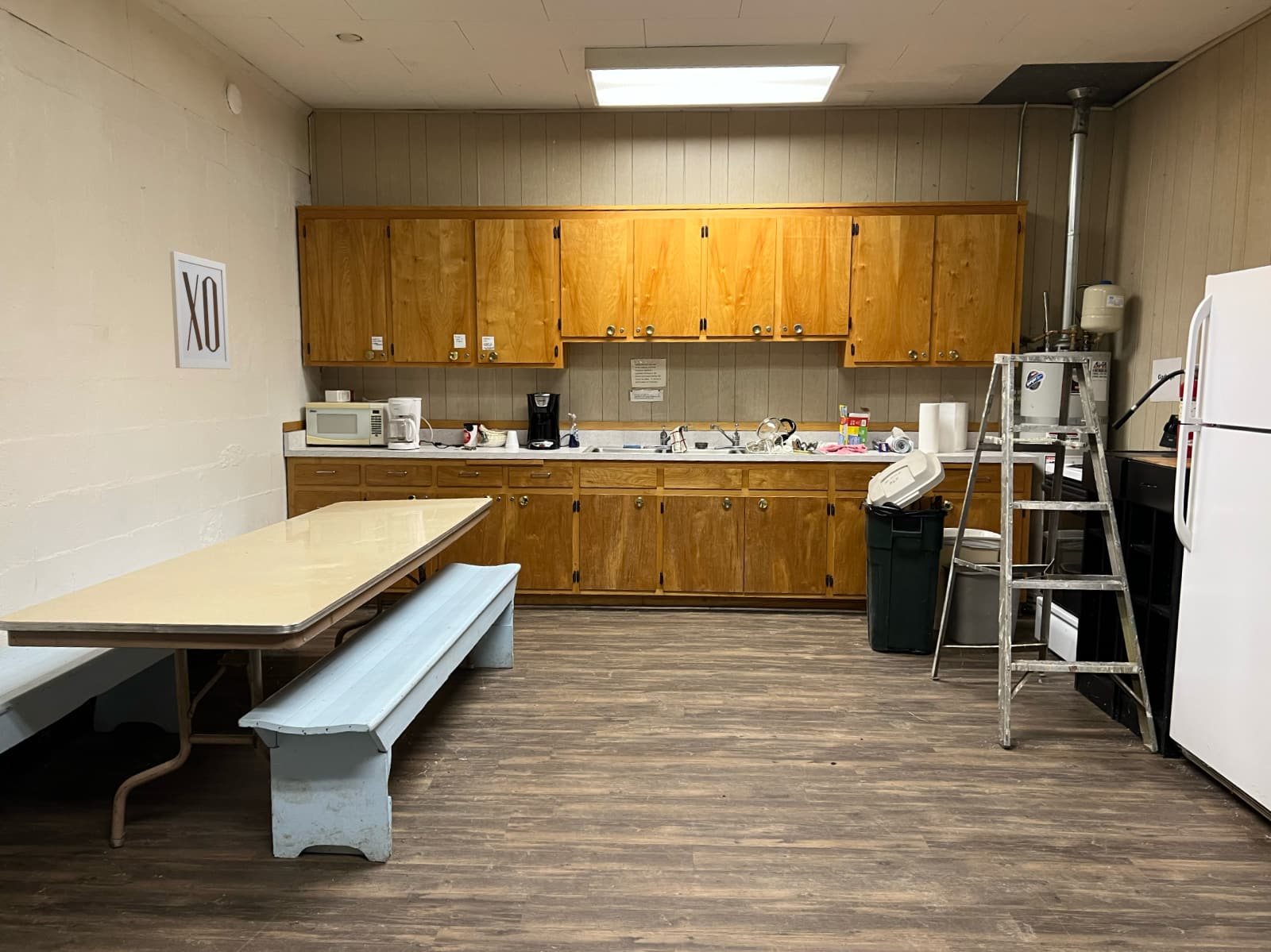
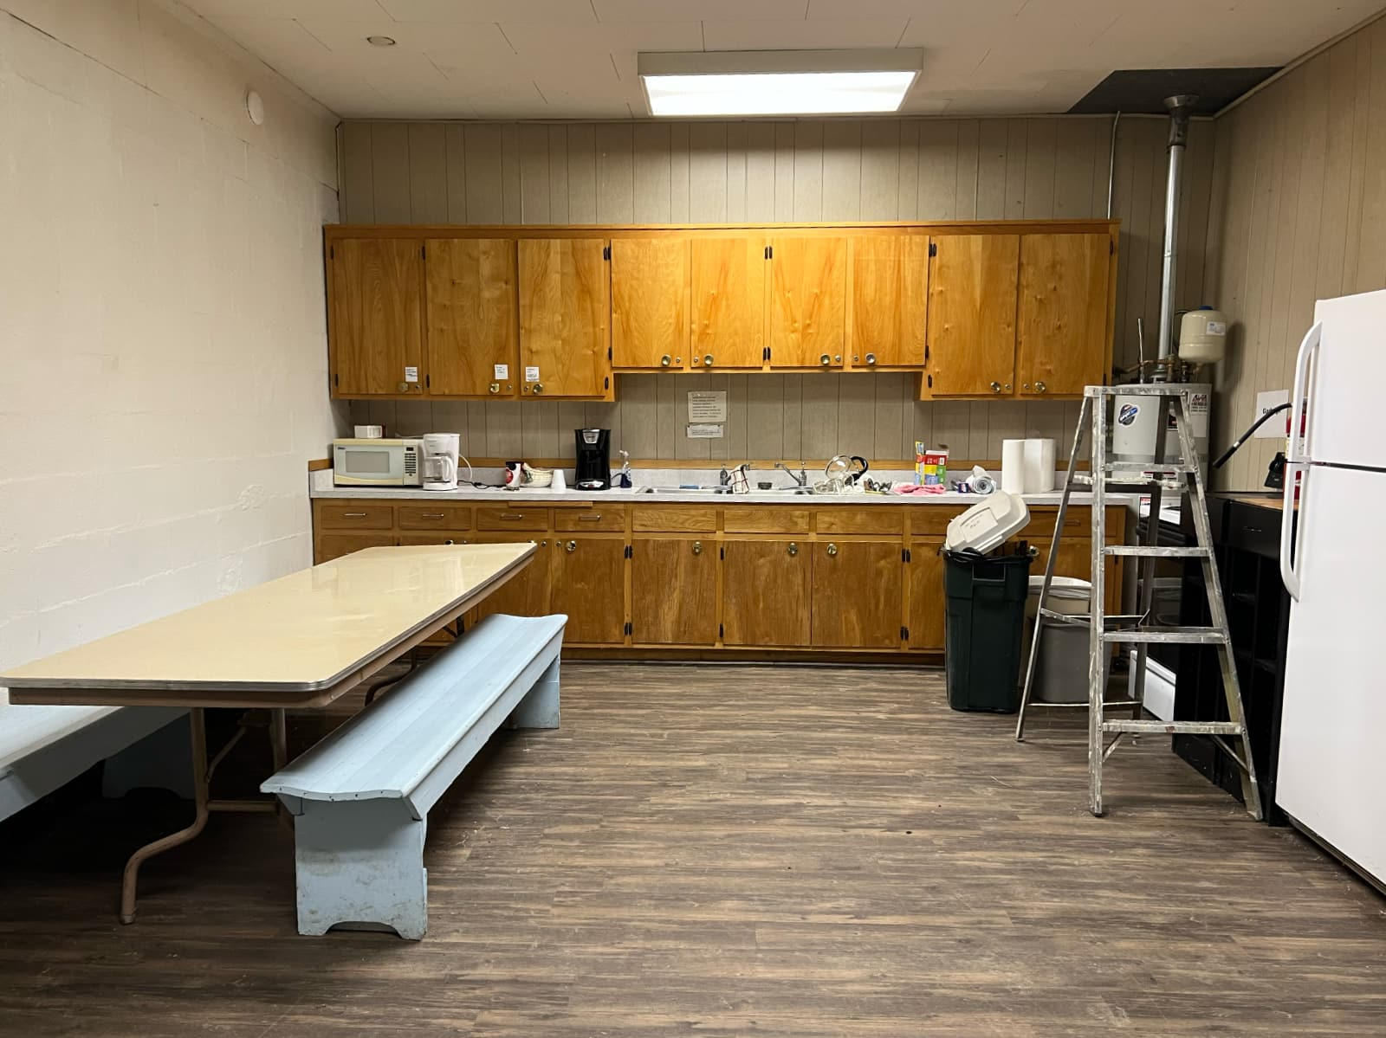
- wall art [169,250,231,370]
